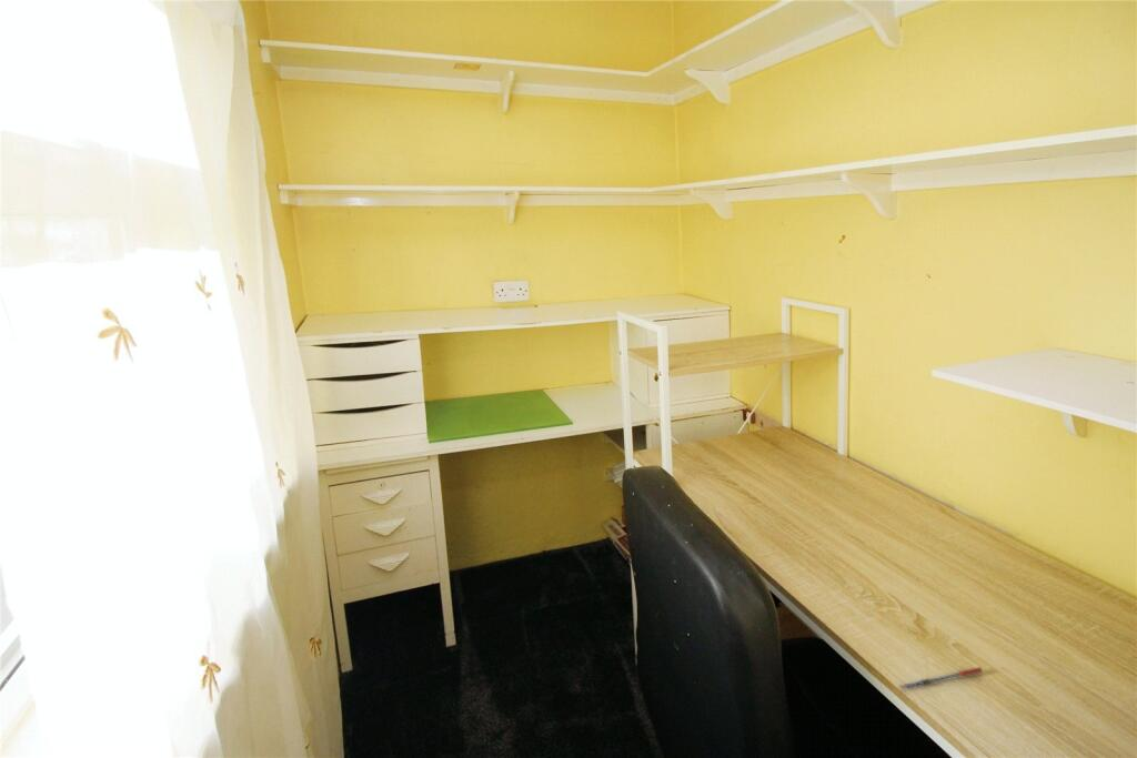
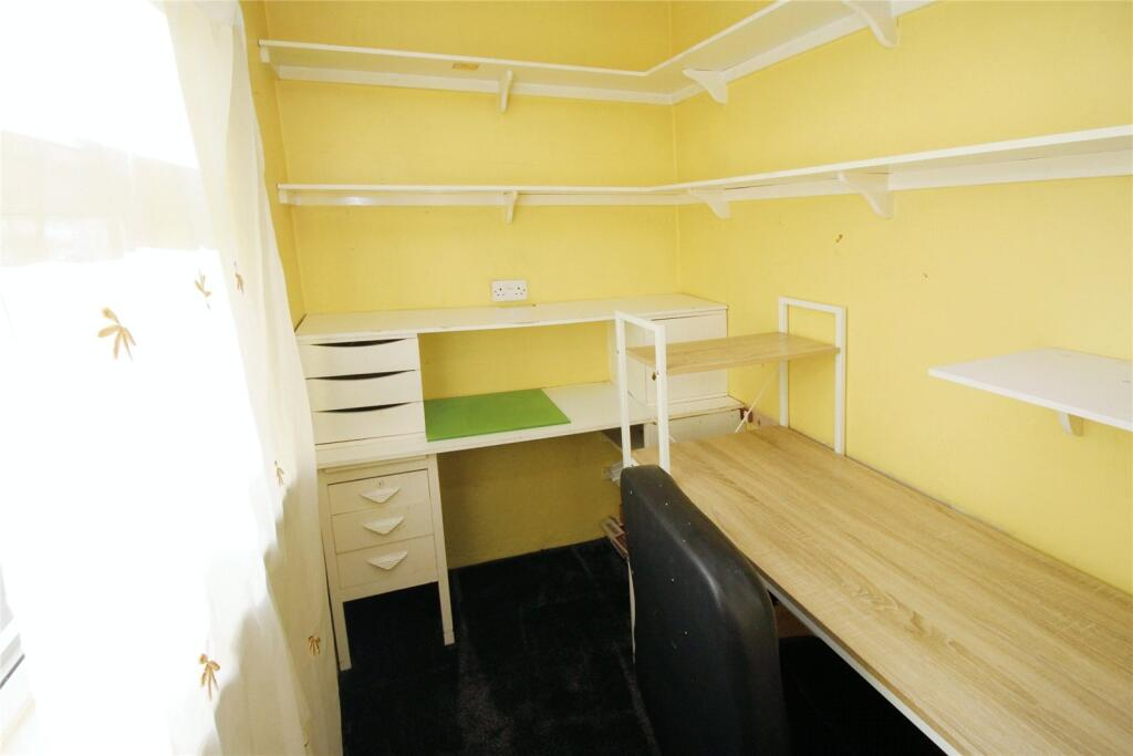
- pen [899,666,984,691]
